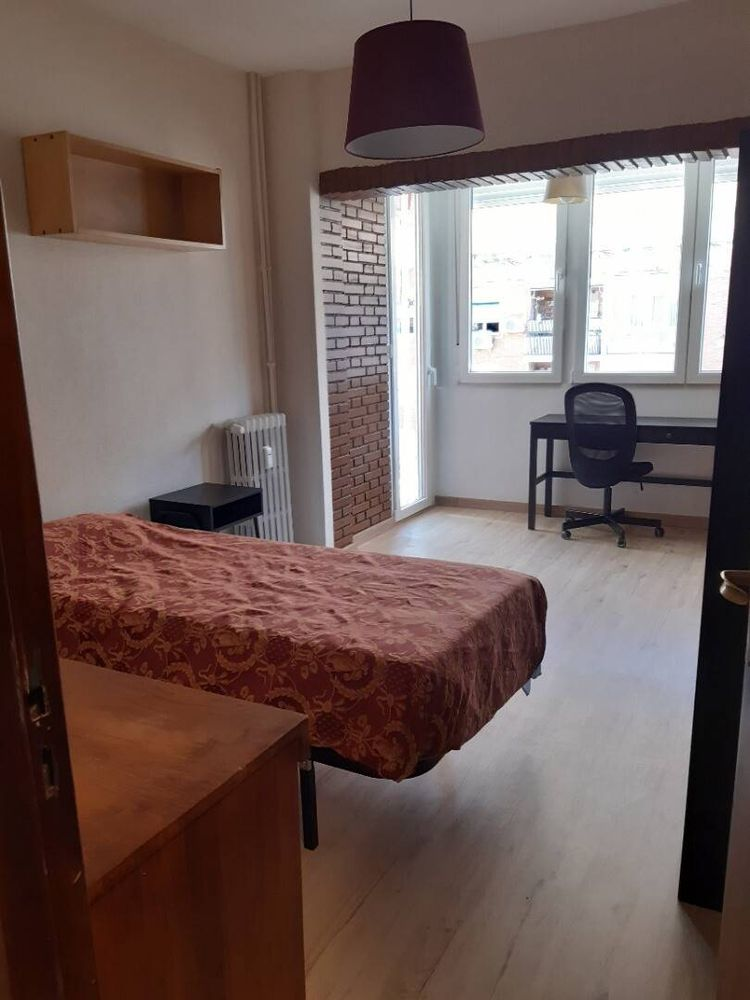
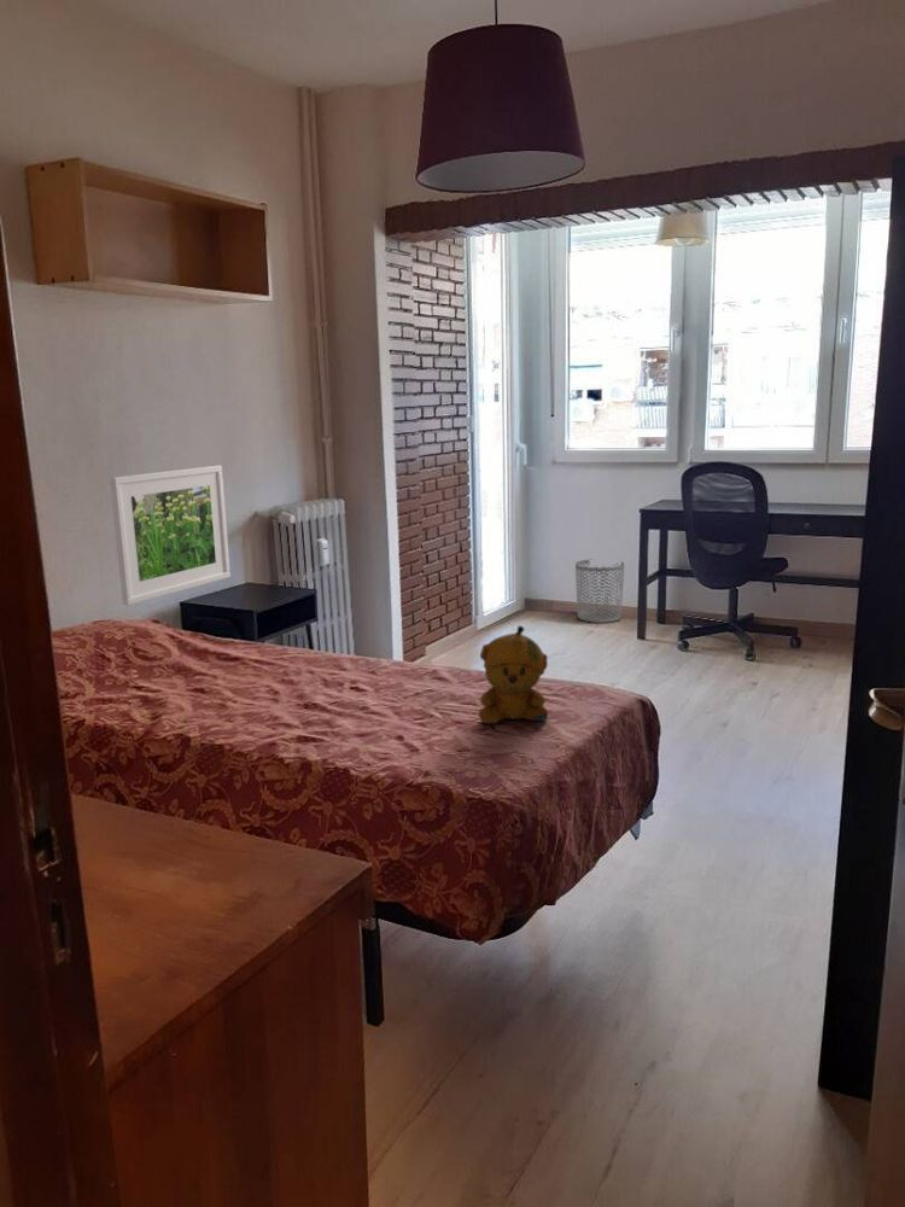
+ stuffed bear [477,625,549,725]
+ waste bin [574,559,625,624]
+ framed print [109,465,232,606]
